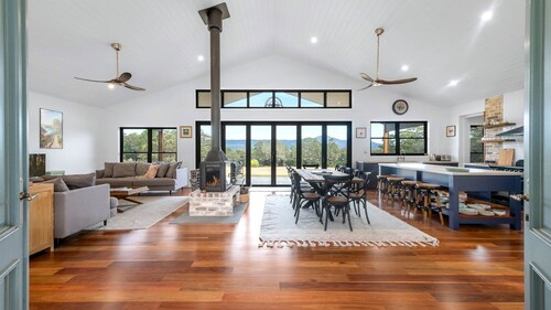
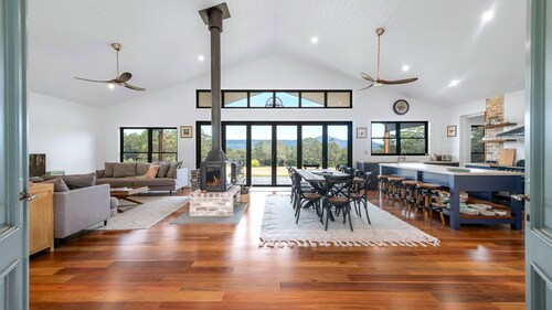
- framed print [39,107,64,150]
